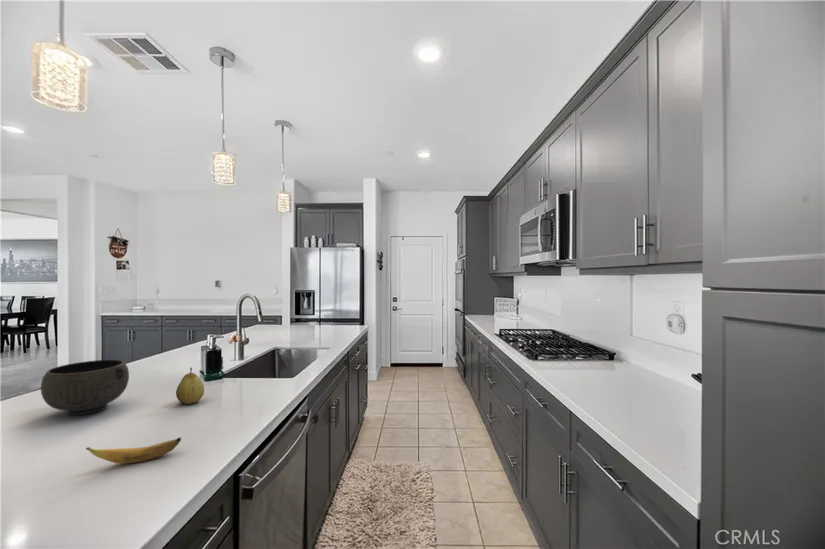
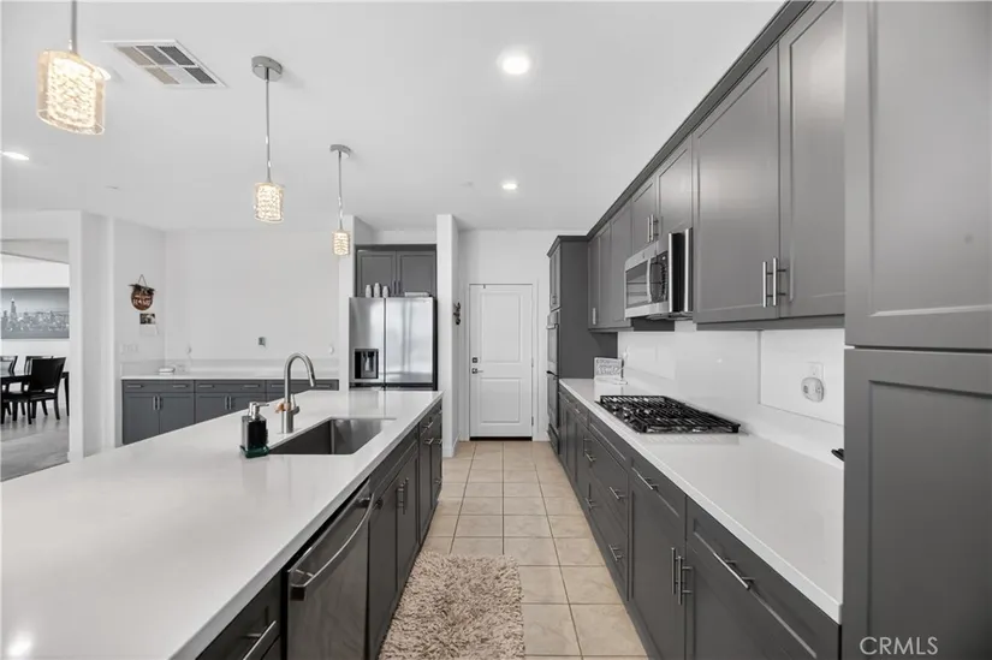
- fruit [175,367,205,405]
- banana [85,437,182,464]
- bowl [40,359,130,417]
